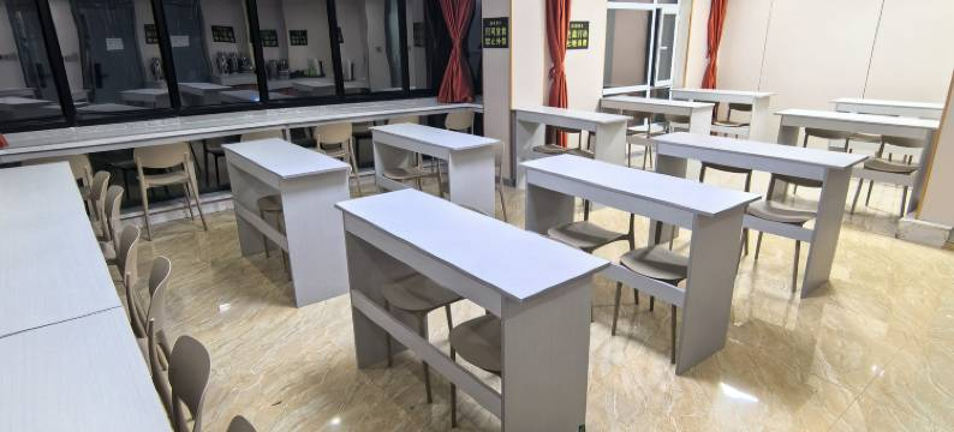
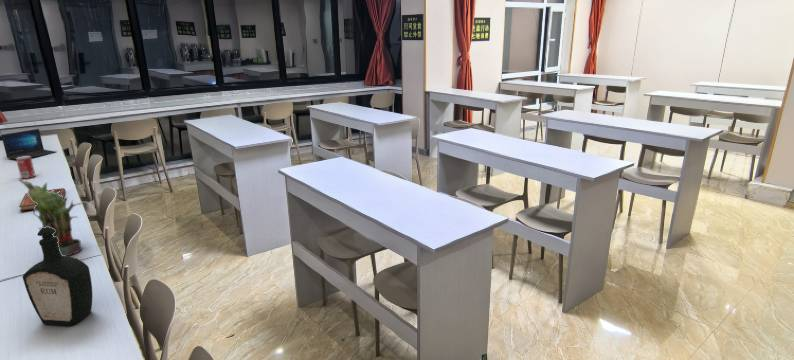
+ potted plant [18,178,85,256]
+ beverage can [15,156,37,180]
+ diary [18,187,66,212]
+ laptop [0,128,57,160]
+ bottle [22,227,93,327]
